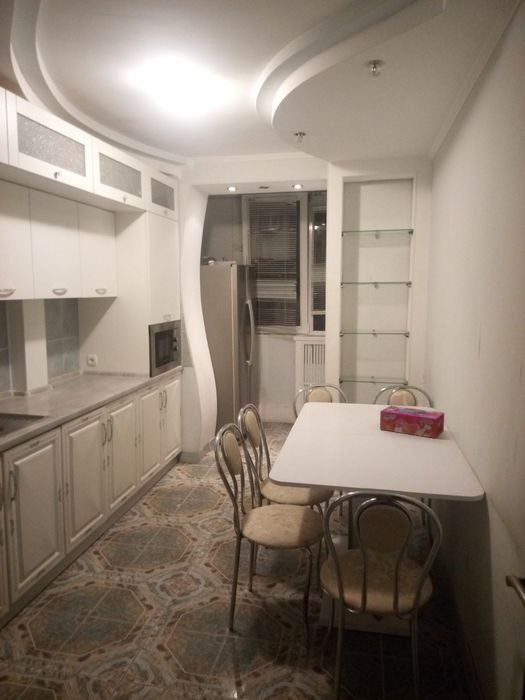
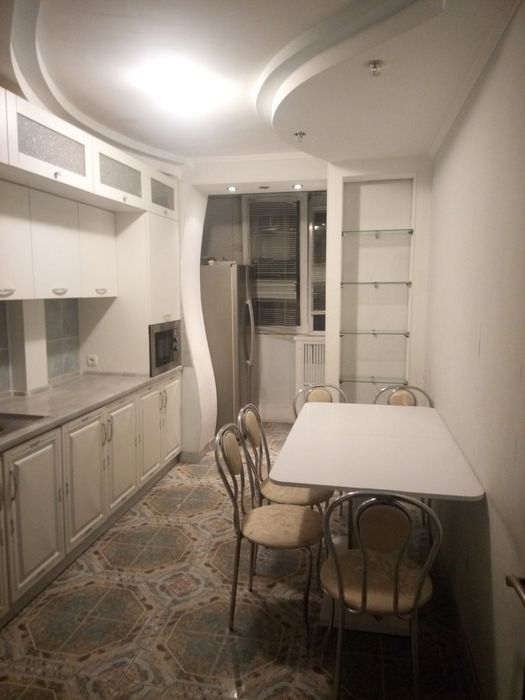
- tissue box [379,405,445,439]
